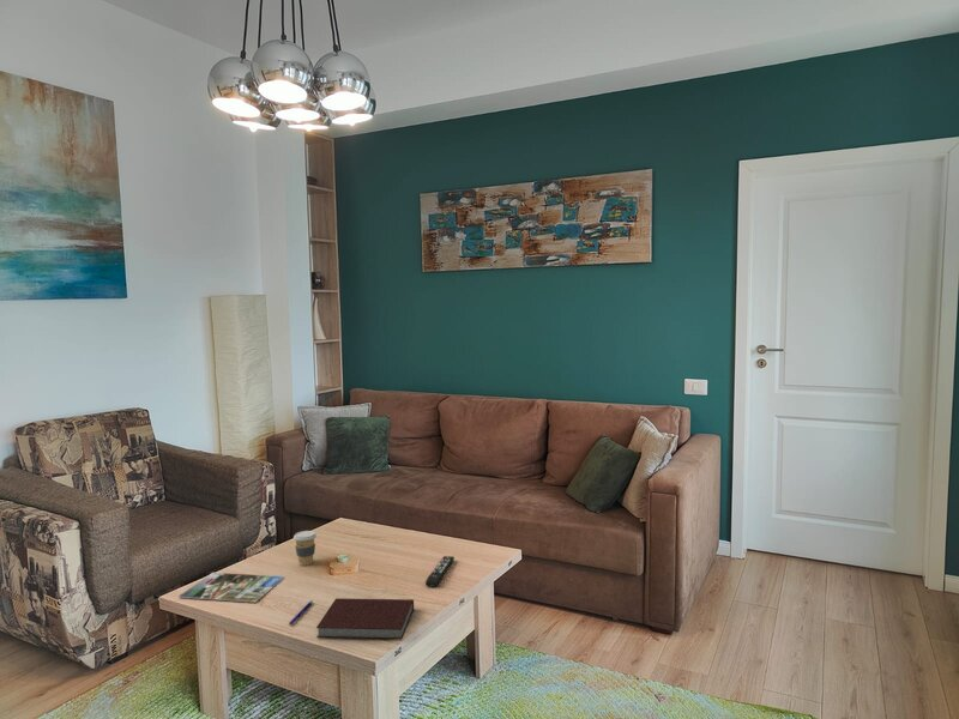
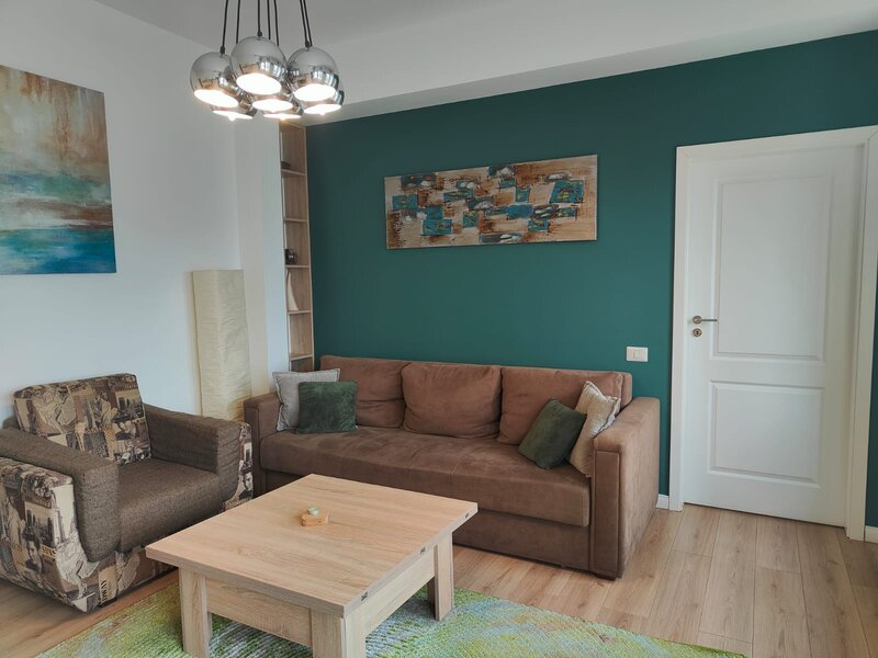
- coffee cup [292,530,318,567]
- pen [288,599,314,627]
- notebook [315,597,415,641]
- remote control [424,555,456,587]
- magazine [177,572,285,604]
